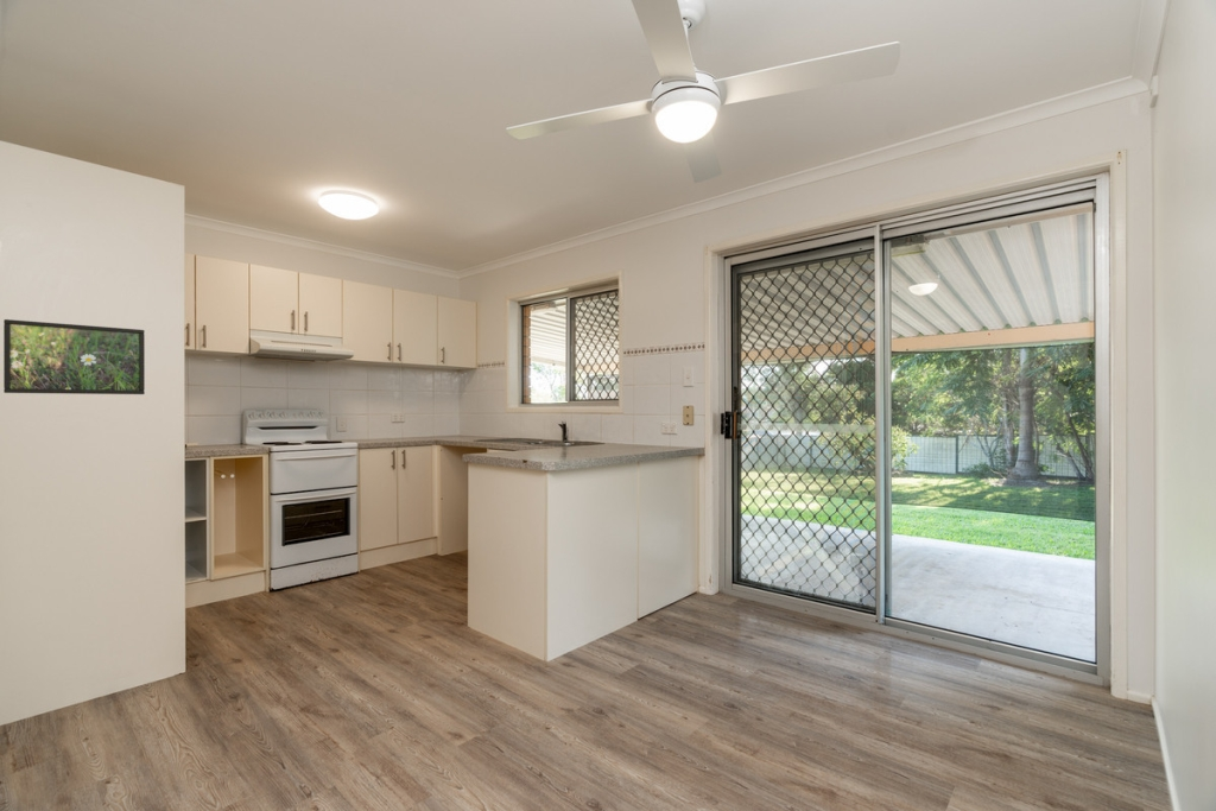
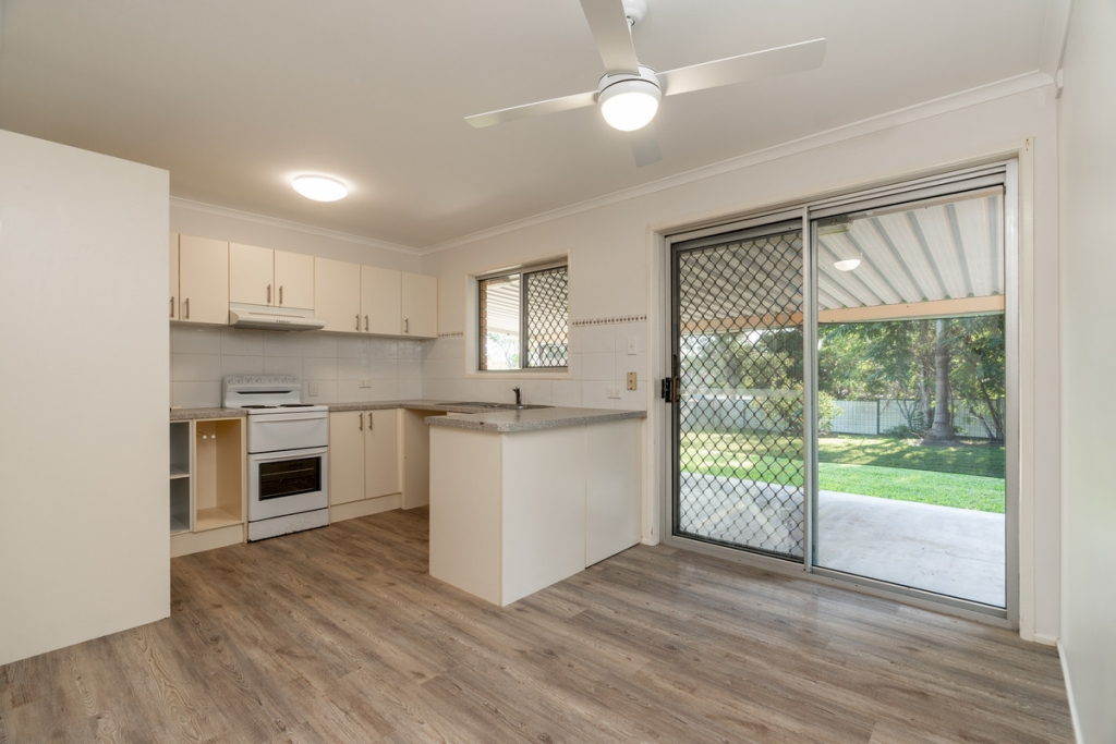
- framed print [2,318,146,395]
